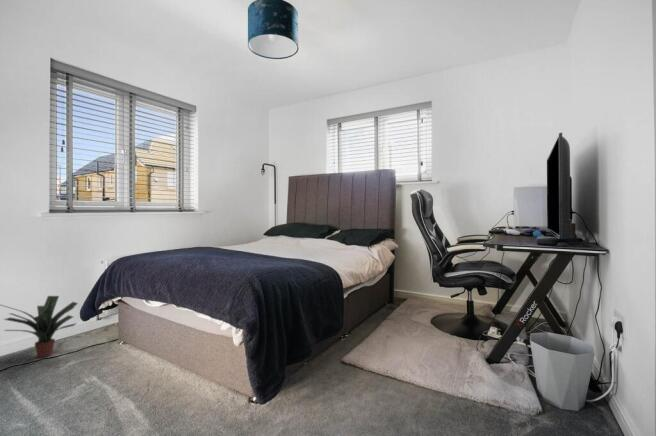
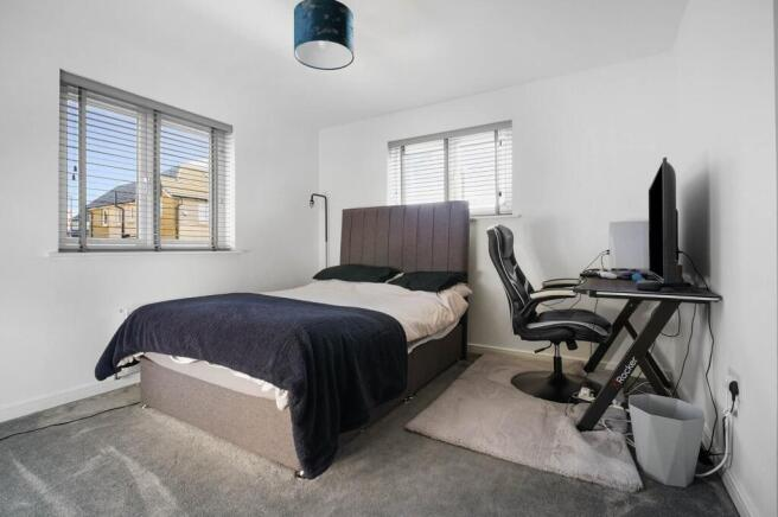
- potted plant [0,295,79,358]
